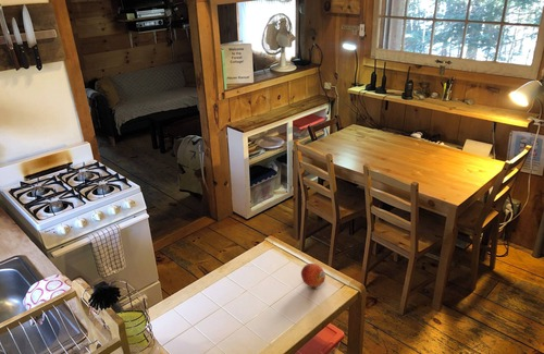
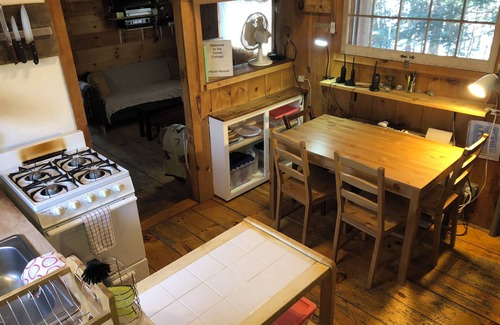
- fruit [300,263,326,288]
